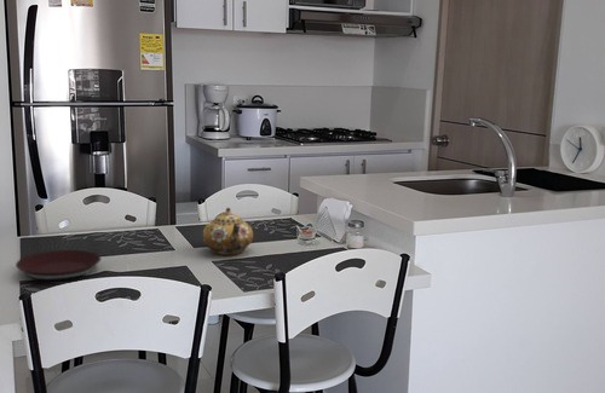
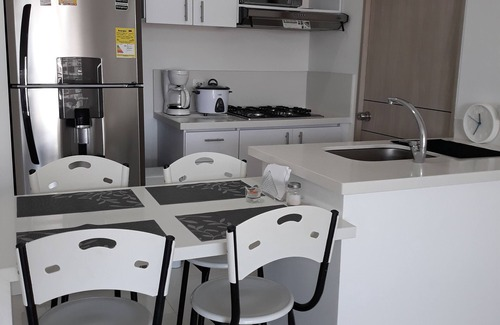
- teapot [202,207,254,256]
- plate [15,249,102,282]
